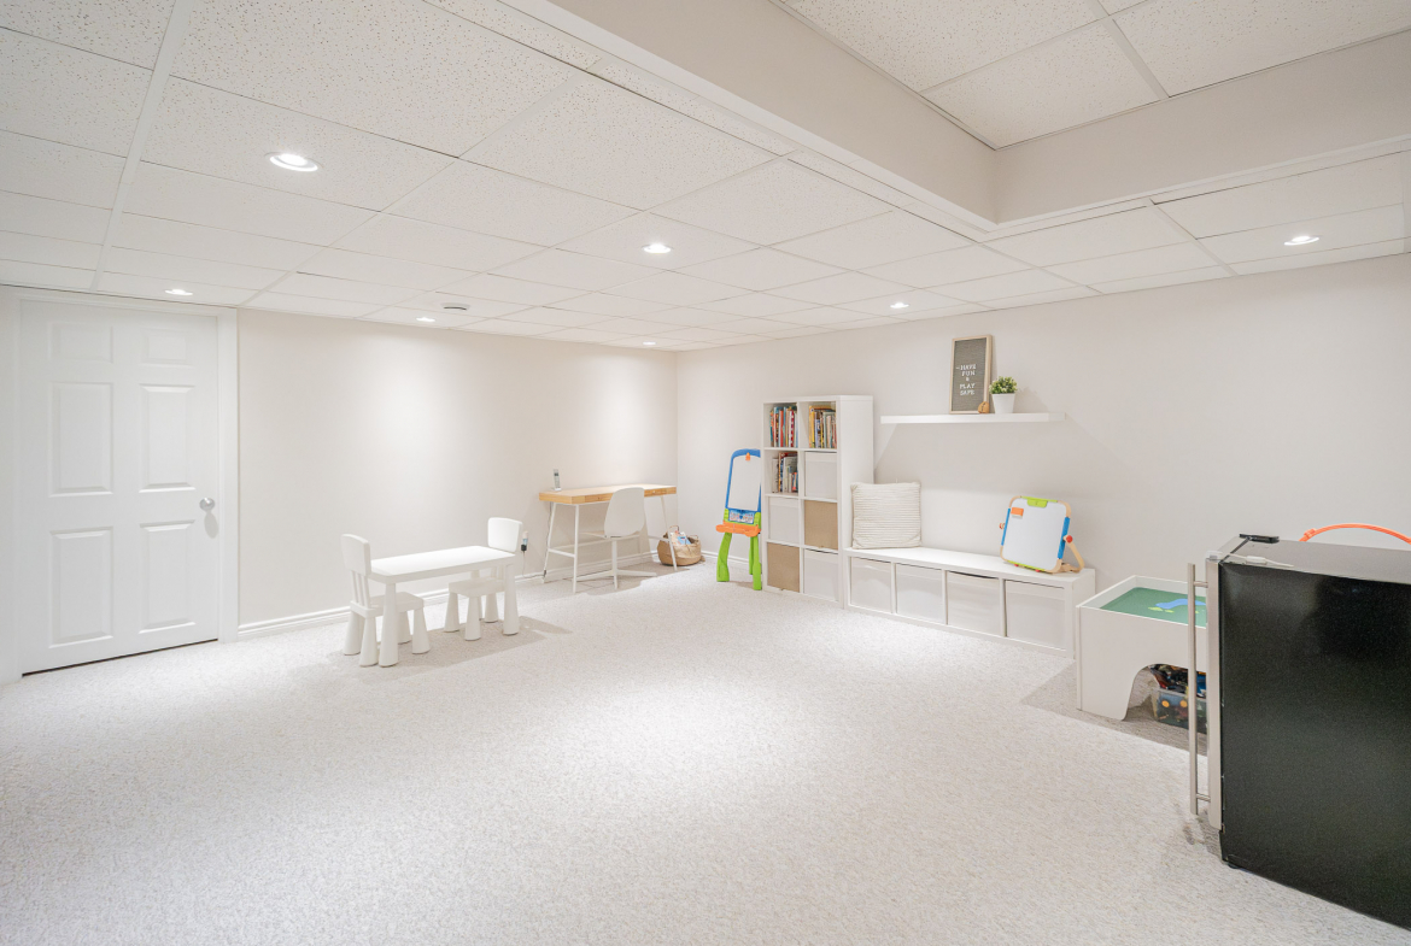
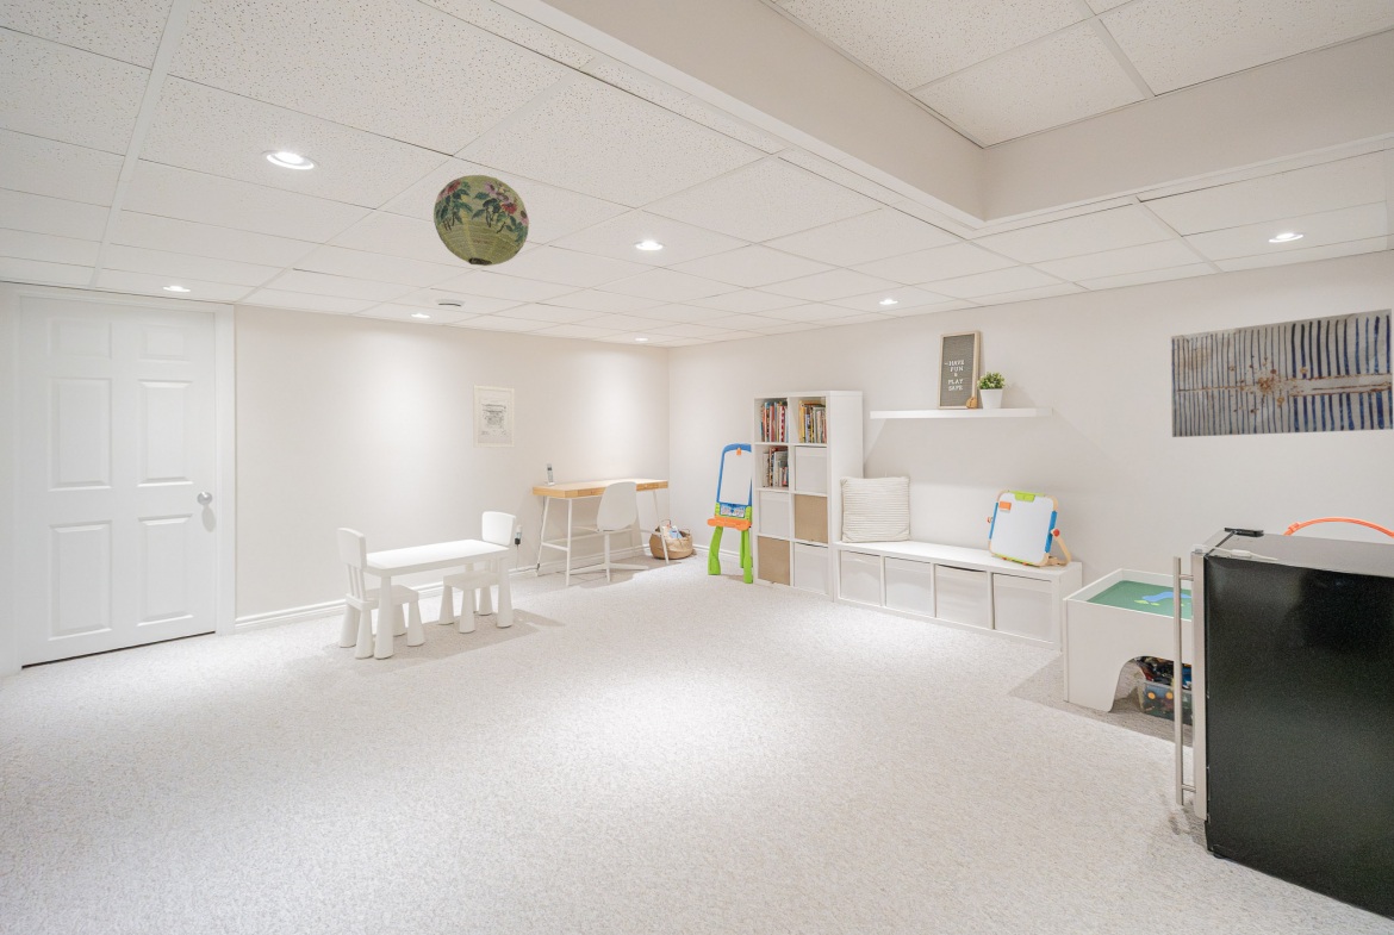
+ wall art [1170,307,1394,438]
+ wall art [472,384,516,449]
+ paper lantern [432,174,530,267]
